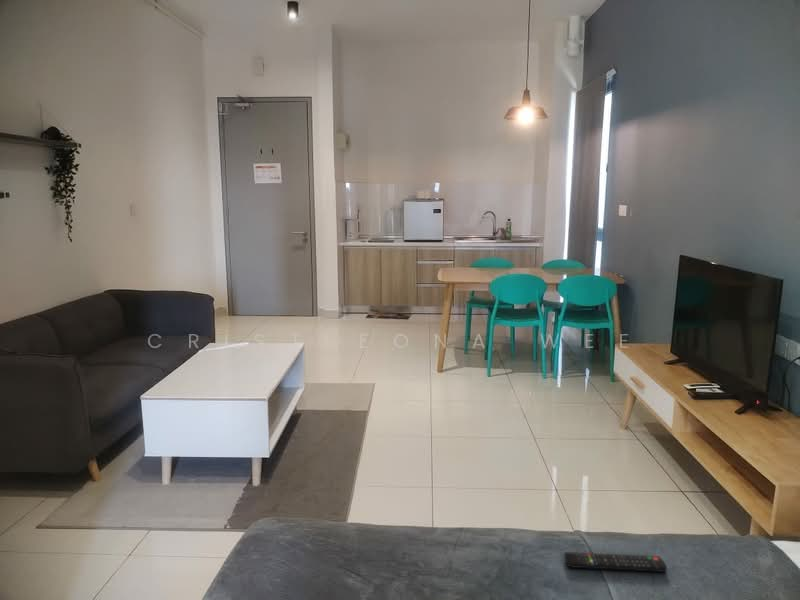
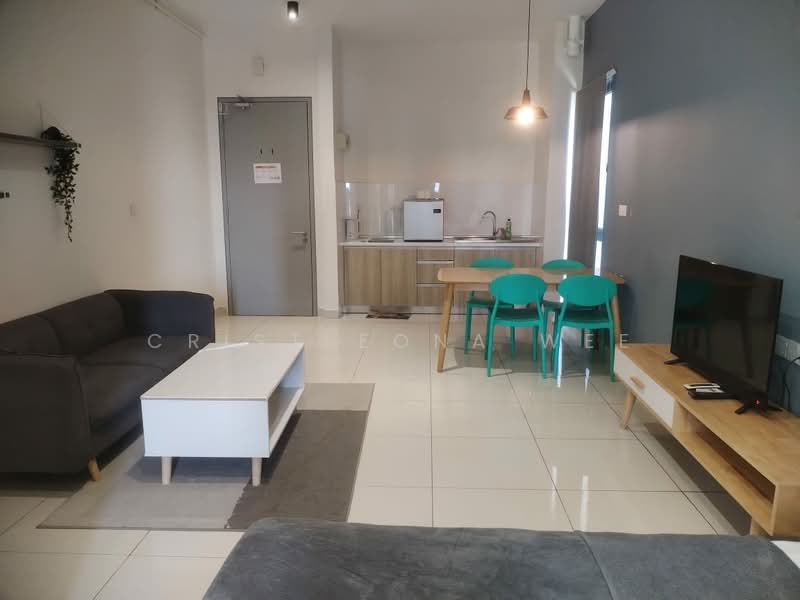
- remote control [563,551,668,573]
